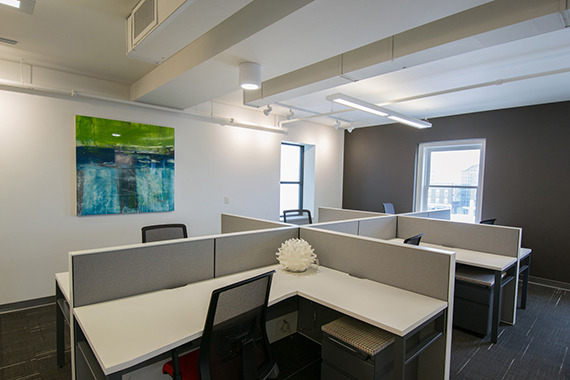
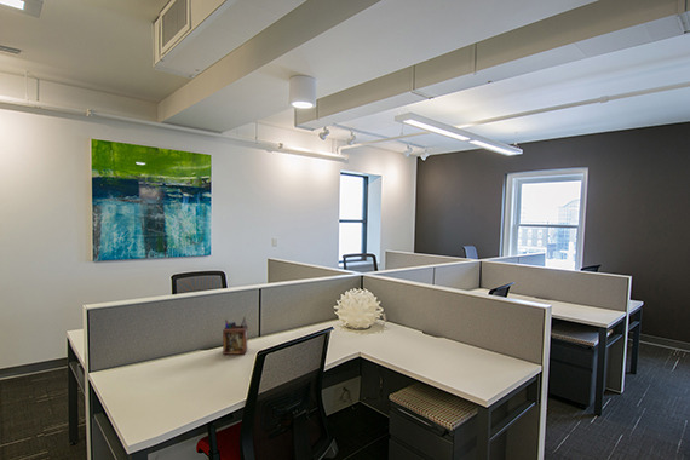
+ desk organizer [222,316,249,356]
